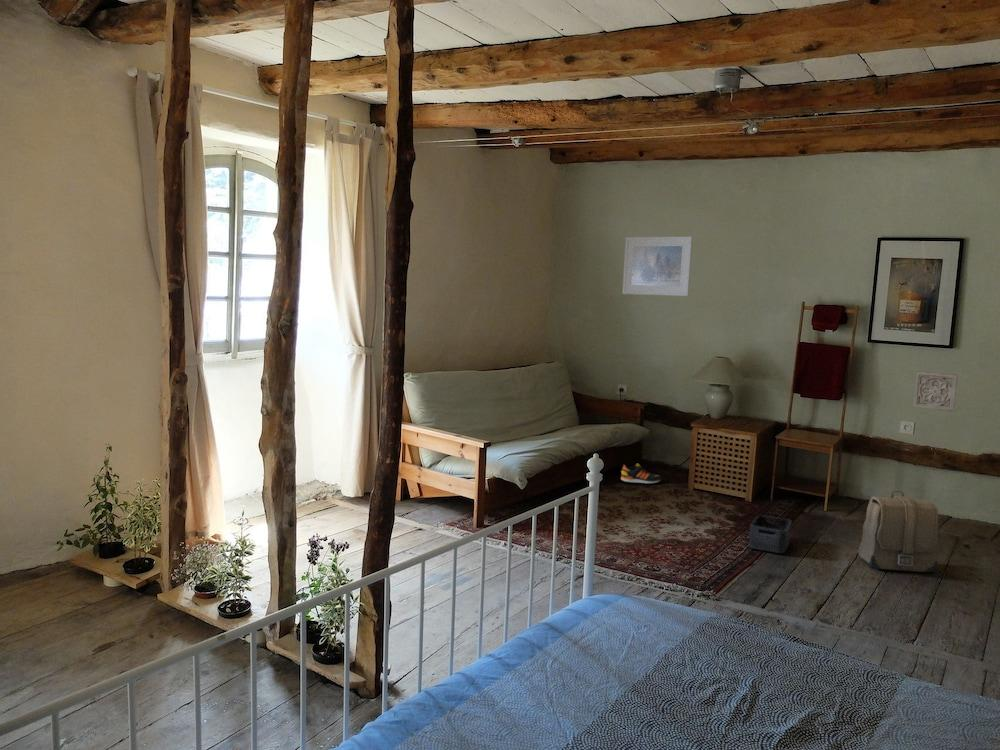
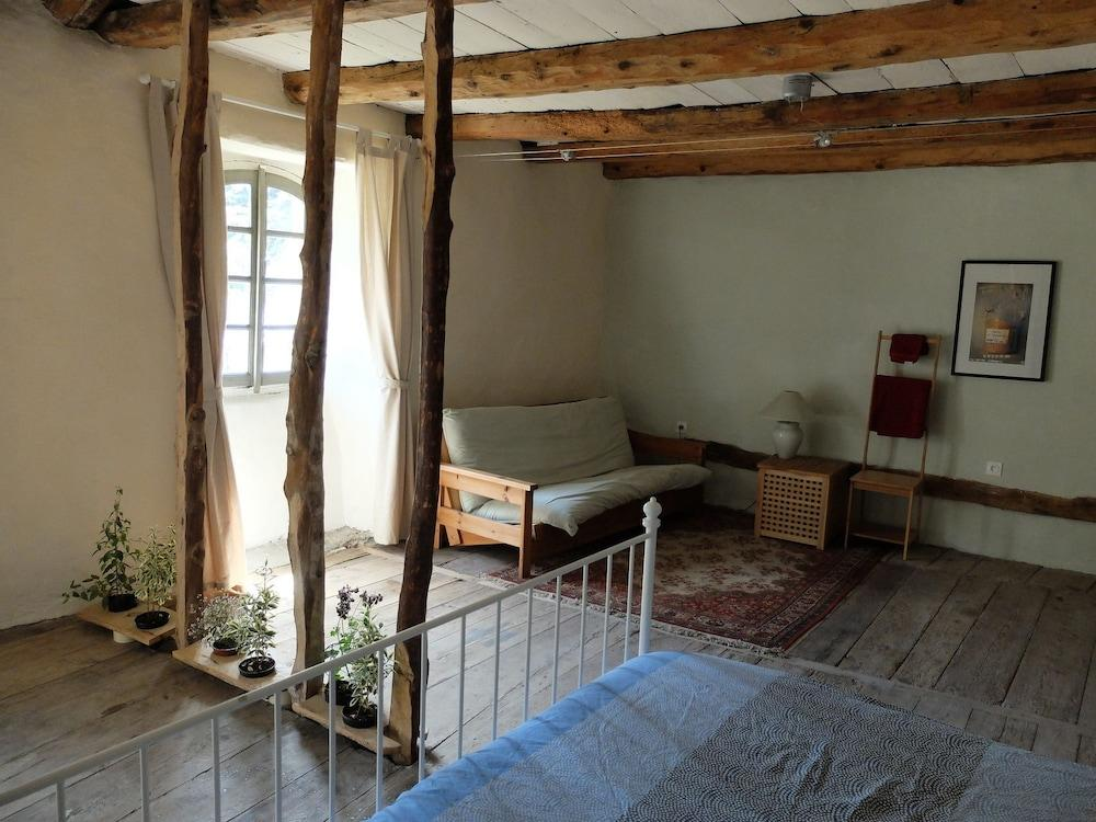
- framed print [621,235,694,297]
- wall ornament [912,370,959,412]
- shoe [620,463,662,485]
- storage bin [748,514,793,554]
- backpack [857,489,939,573]
